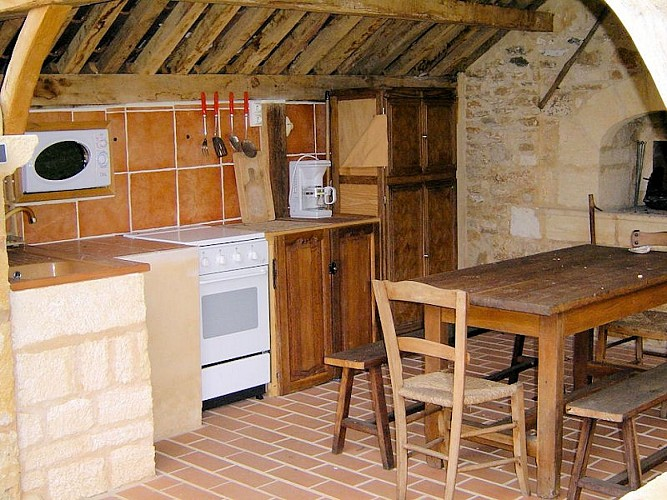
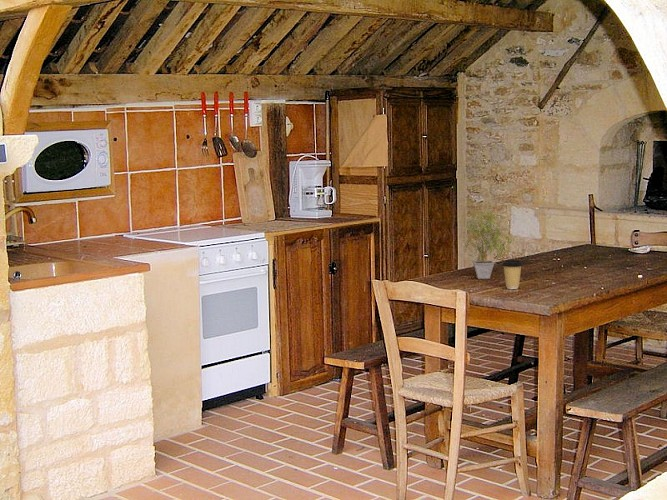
+ coffee cup [501,259,524,290]
+ potted plant [459,203,517,280]
